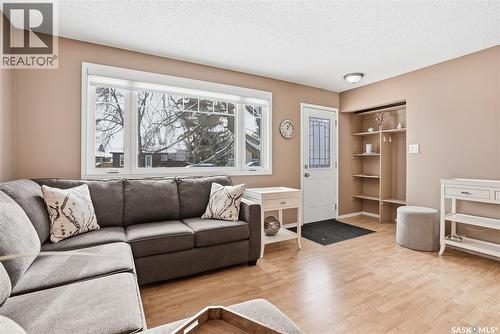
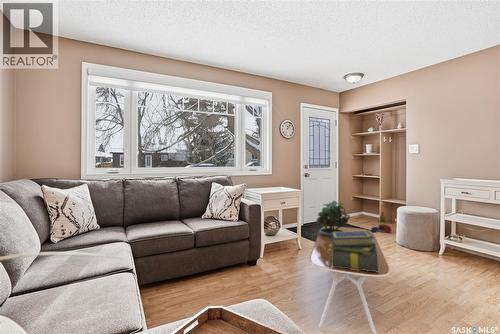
+ coffee table [309,226,390,334]
+ stack of books [329,231,379,272]
+ stacking toy [370,211,393,234]
+ potted plant [315,200,351,237]
